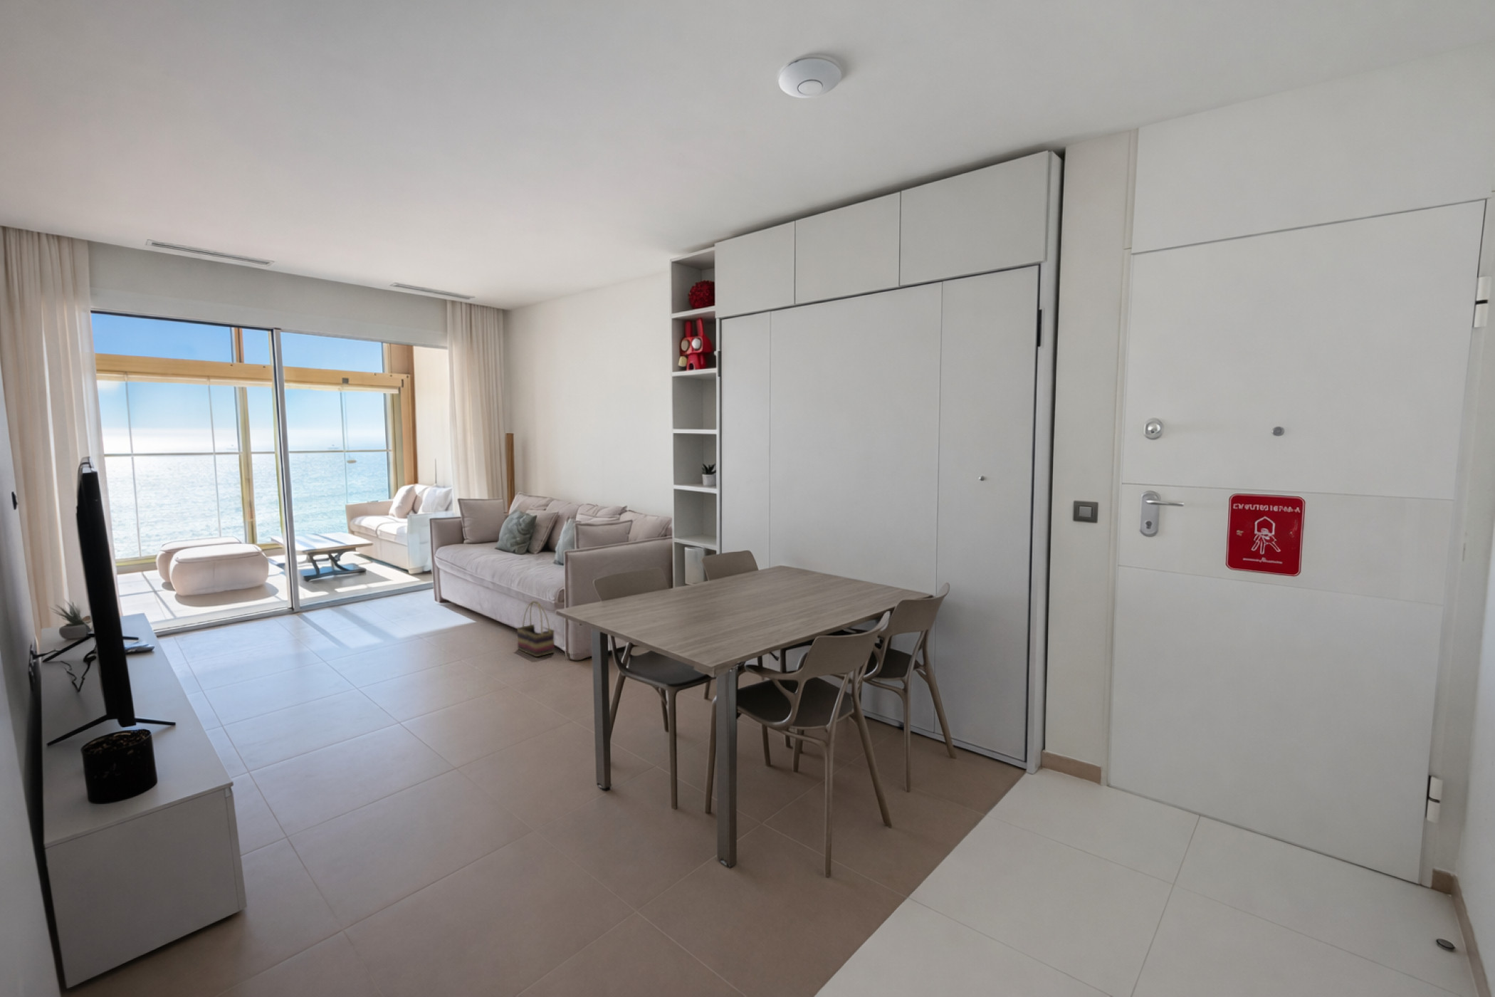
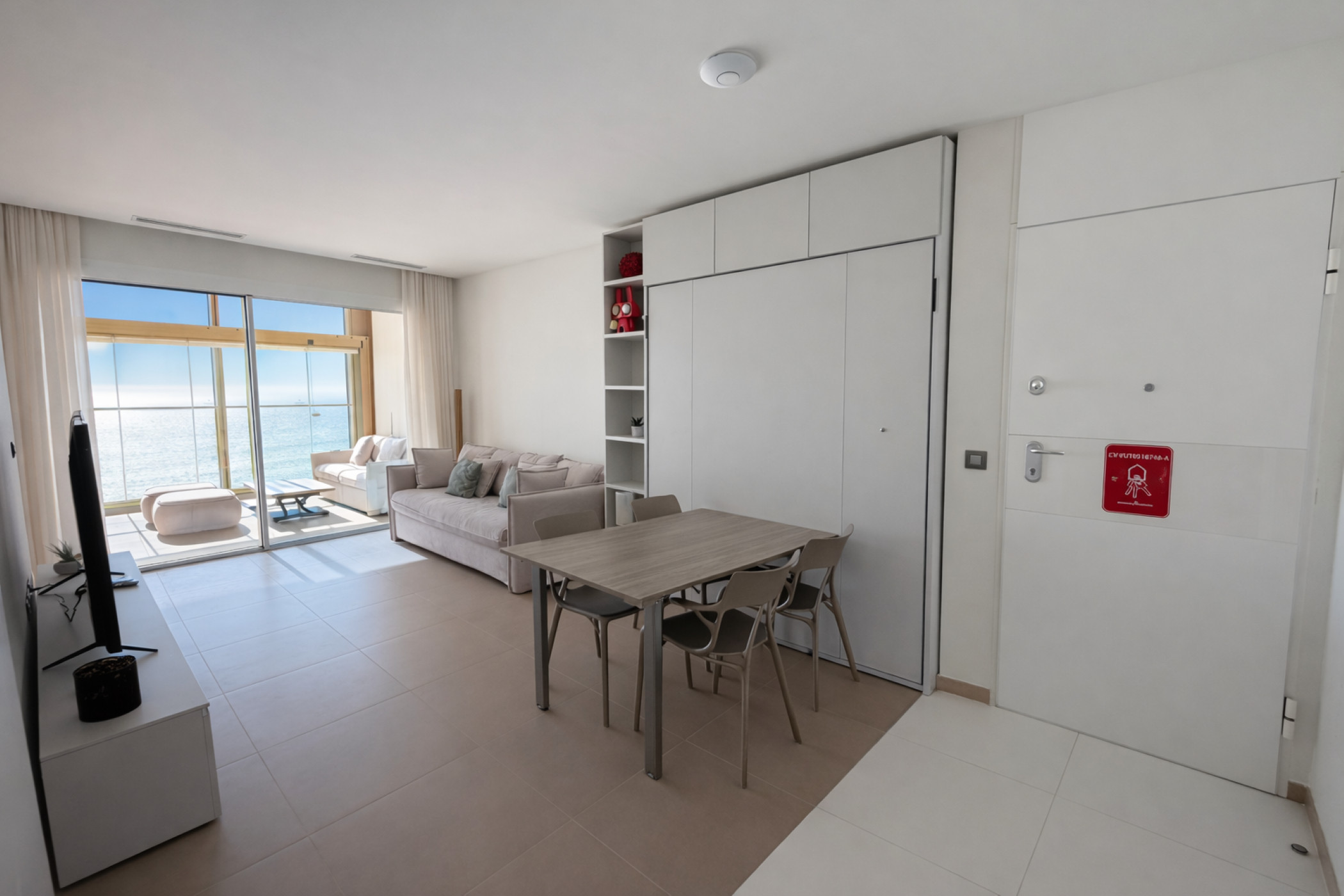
- basket [516,601,555,658]
